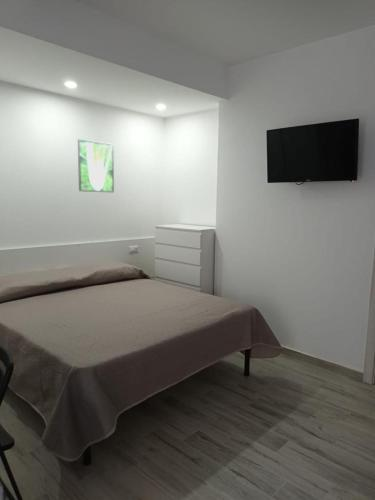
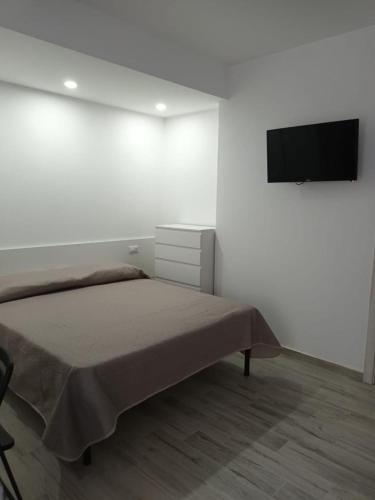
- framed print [77,138,115,193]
